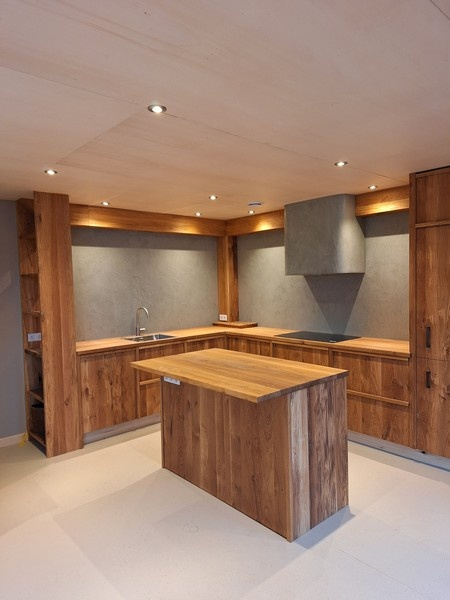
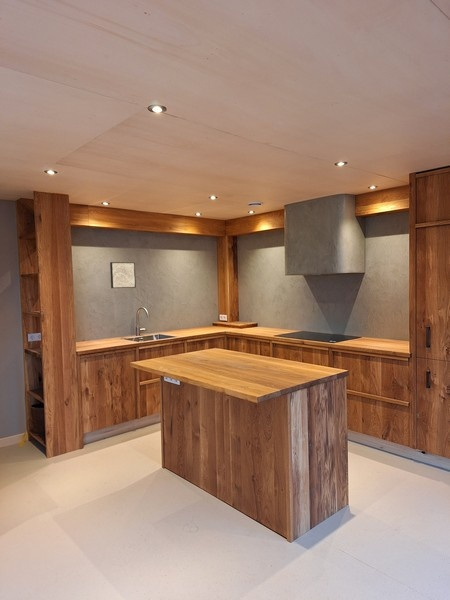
+ wall art [109,261,137,289]
